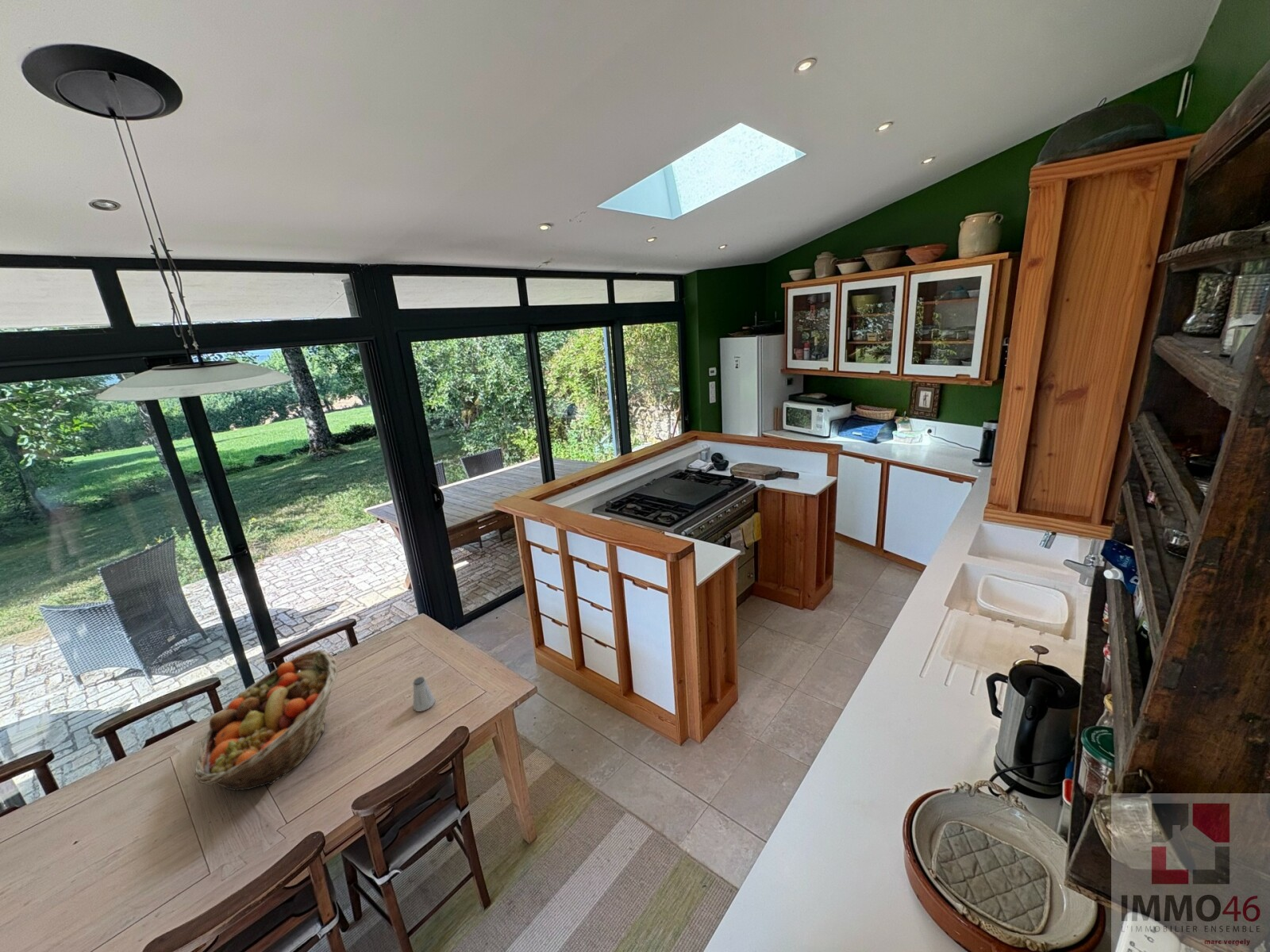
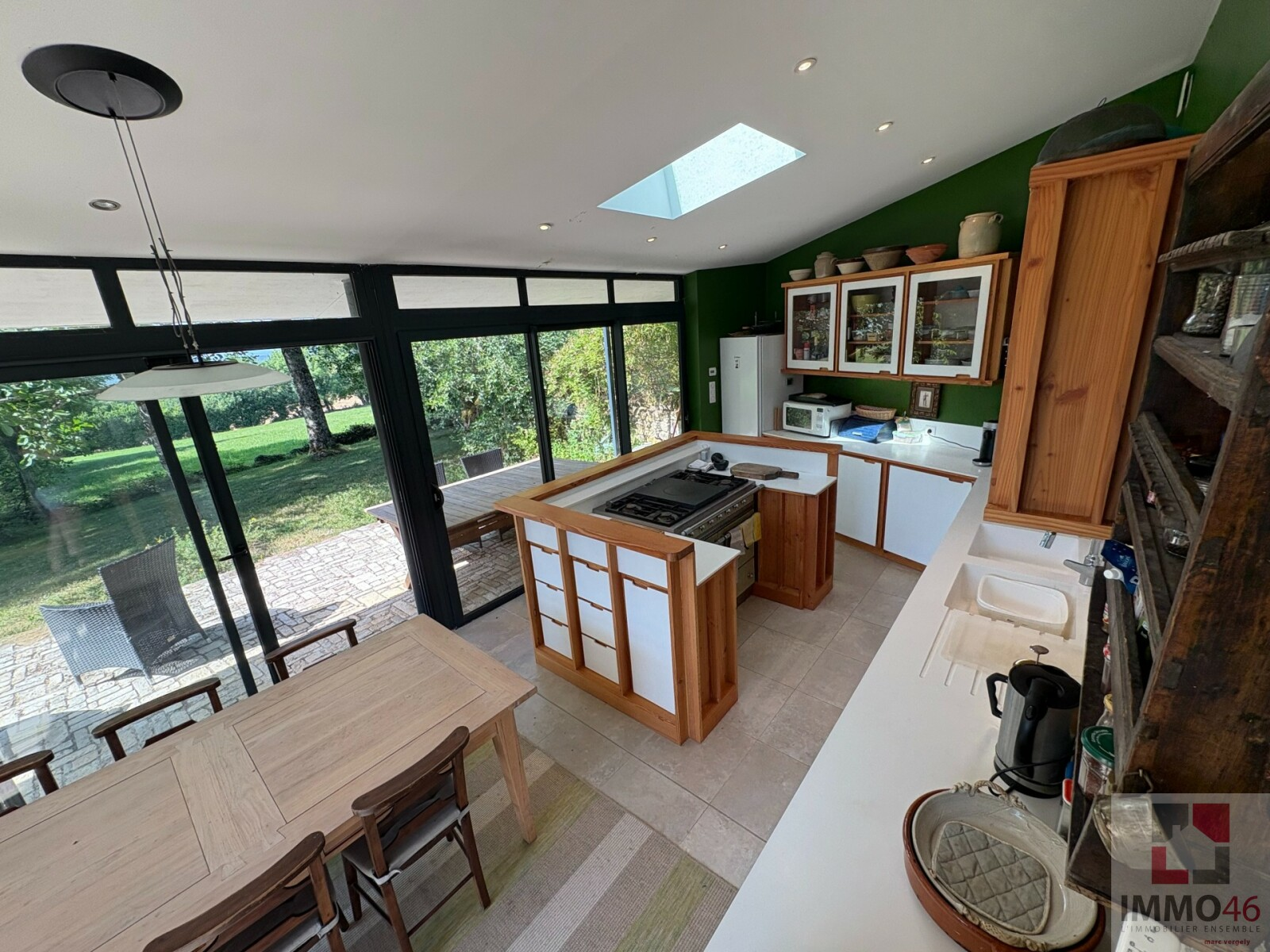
- fruit basket [194,649,339,792]
- saltshaker [412,676,436,712]
